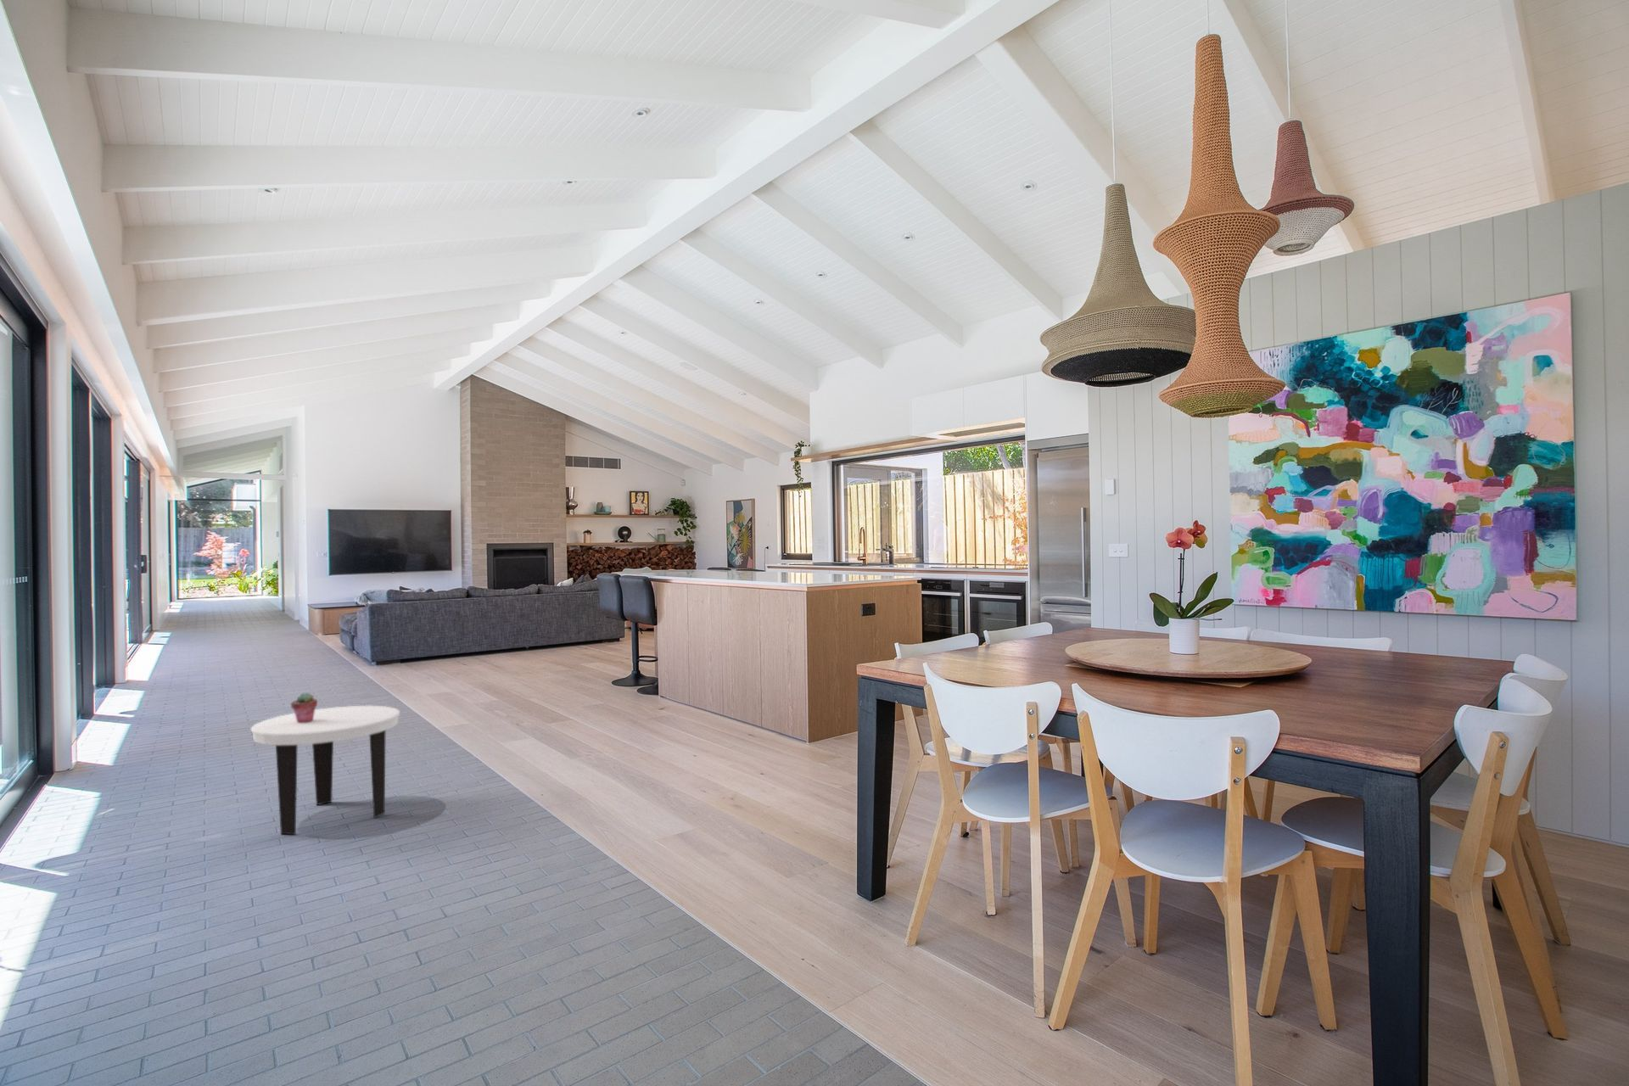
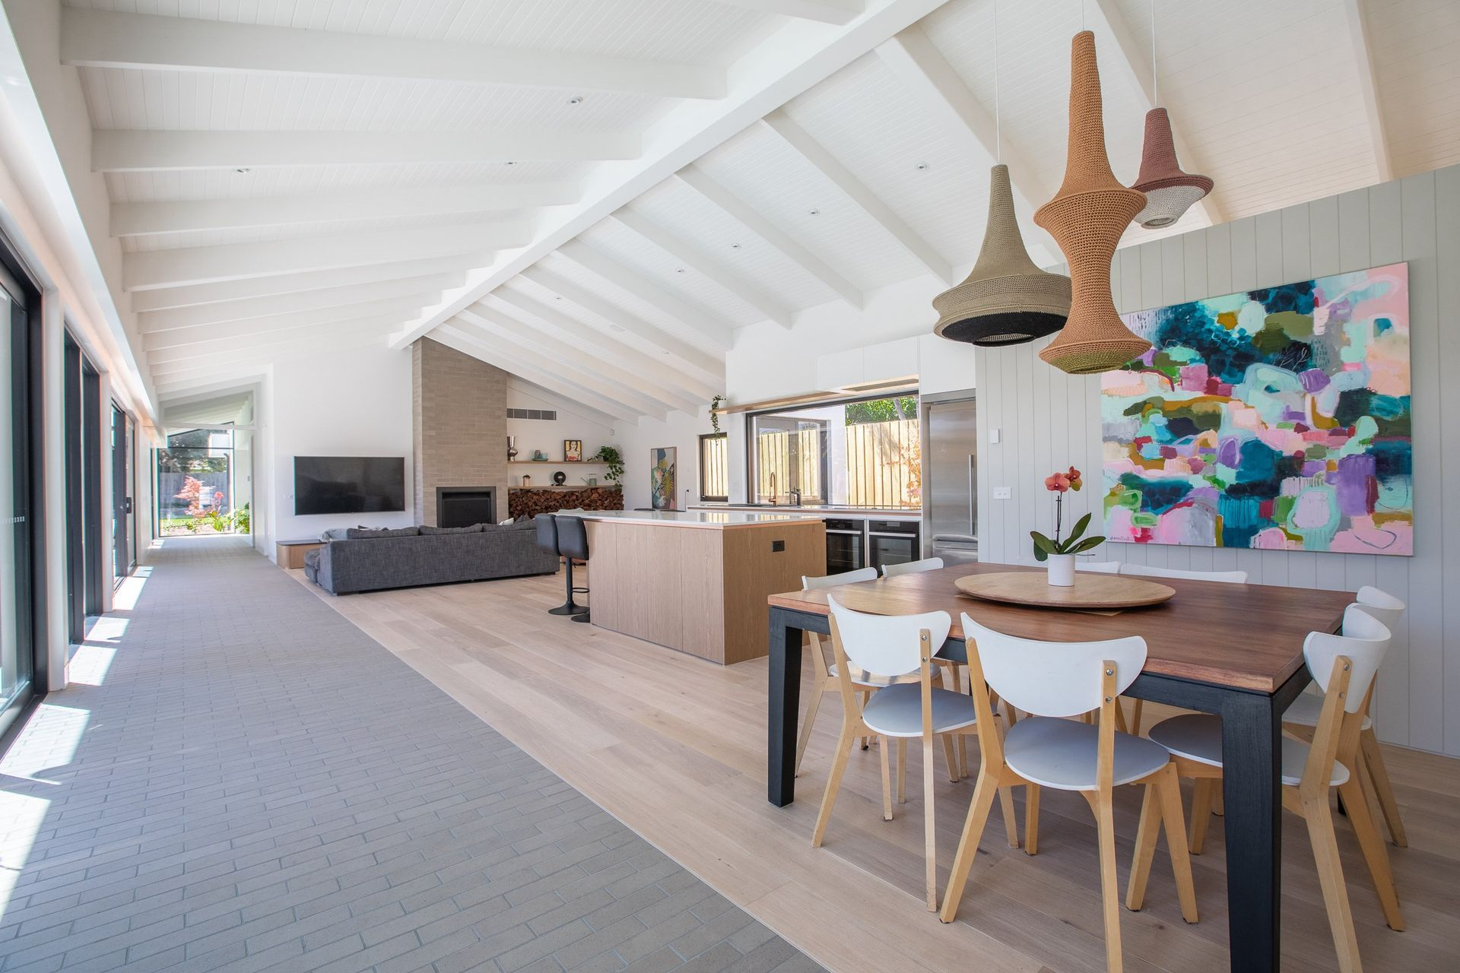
- potted succulent [290,691,318,722]
- side table [251,705,400,835]
